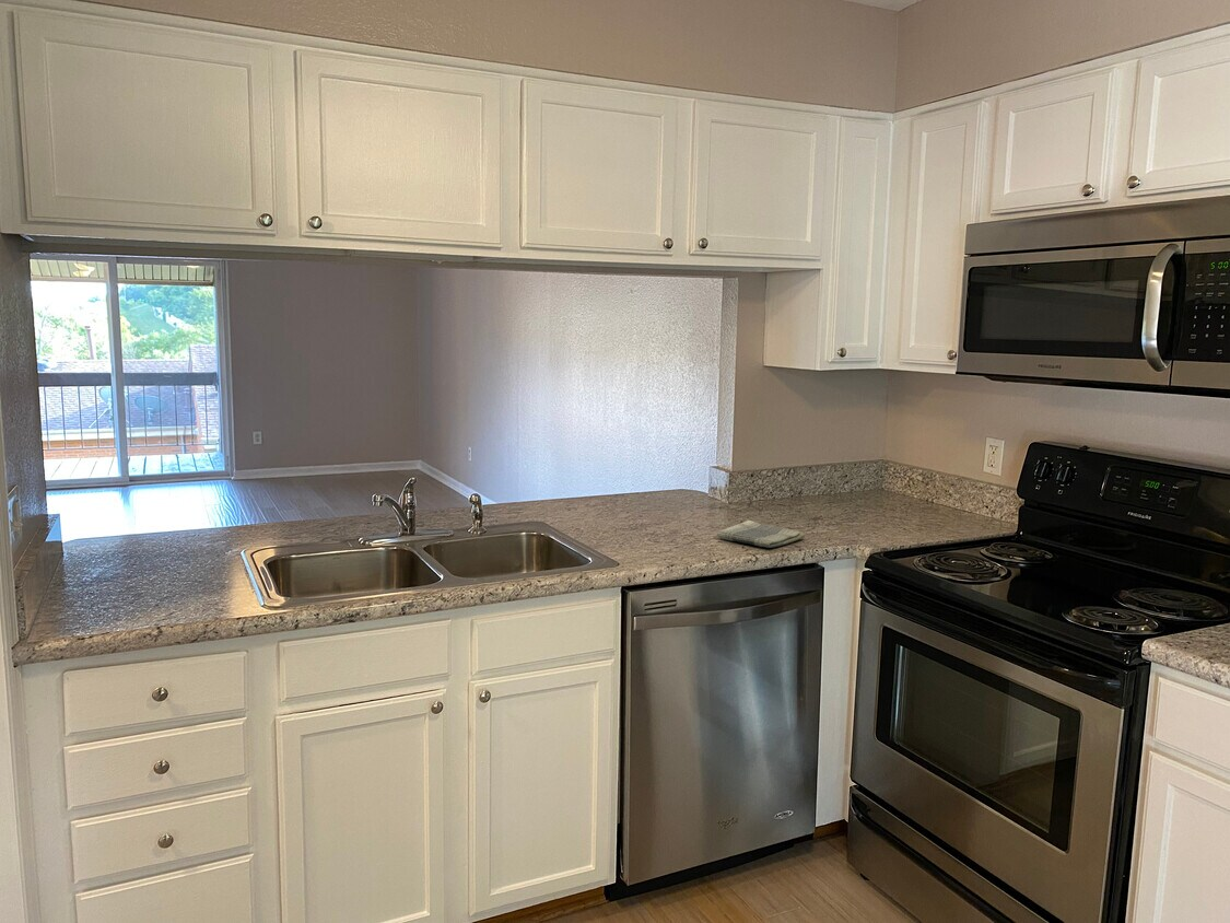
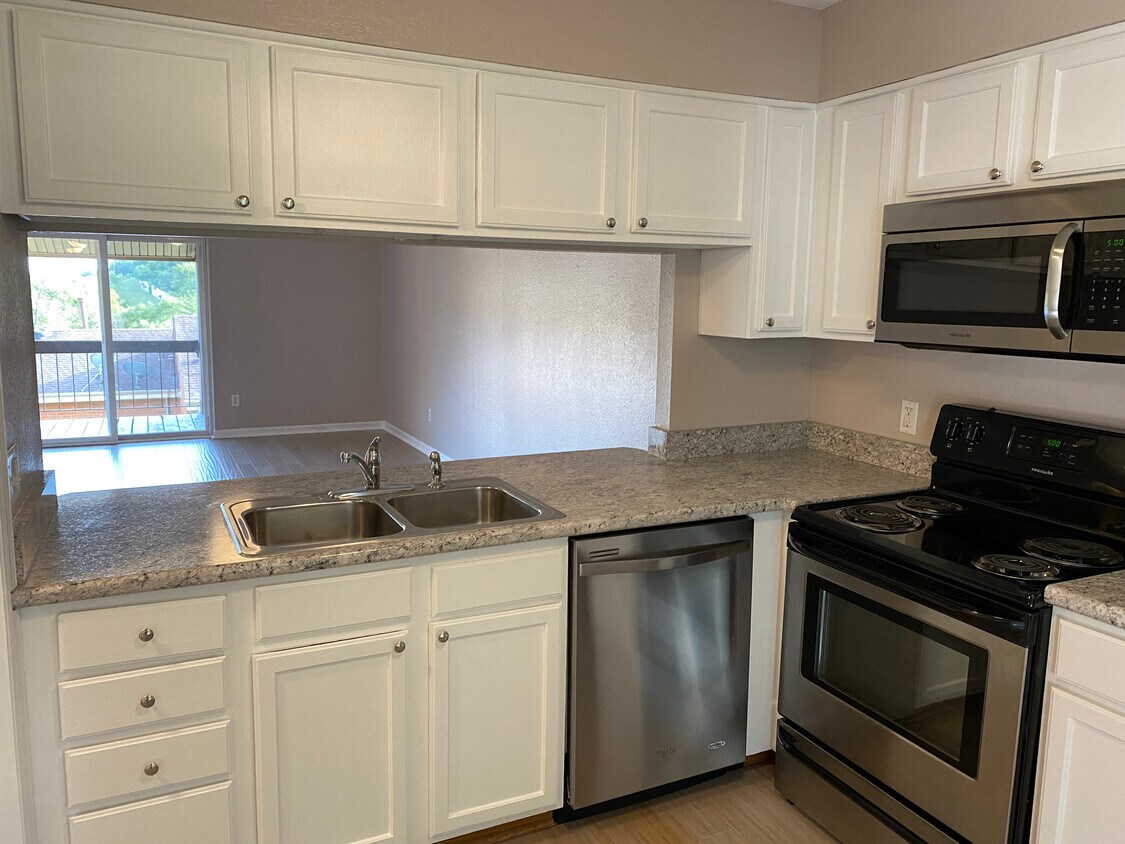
- dish towel [716,519,806,549]
